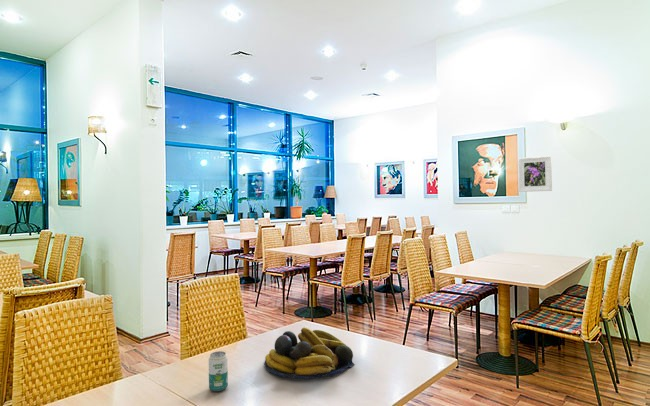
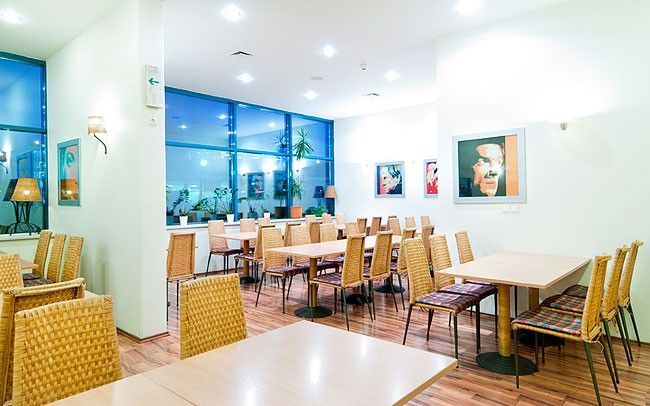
- fruit bowl [263,326,356,380]
- beverage can [207,350,229,392]
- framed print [517,155,553,193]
